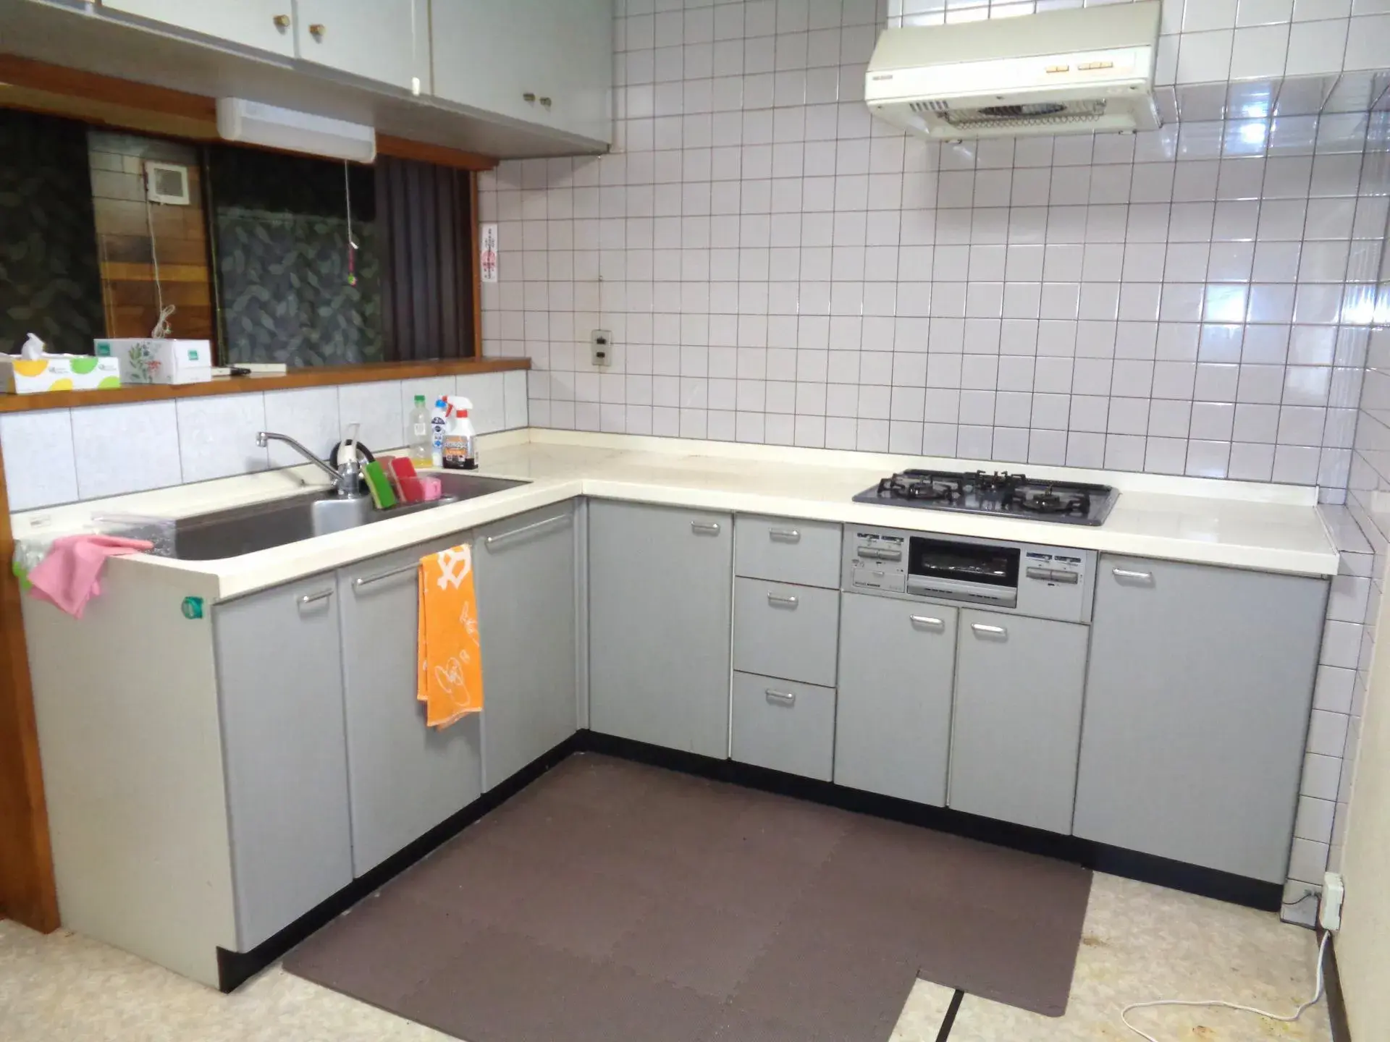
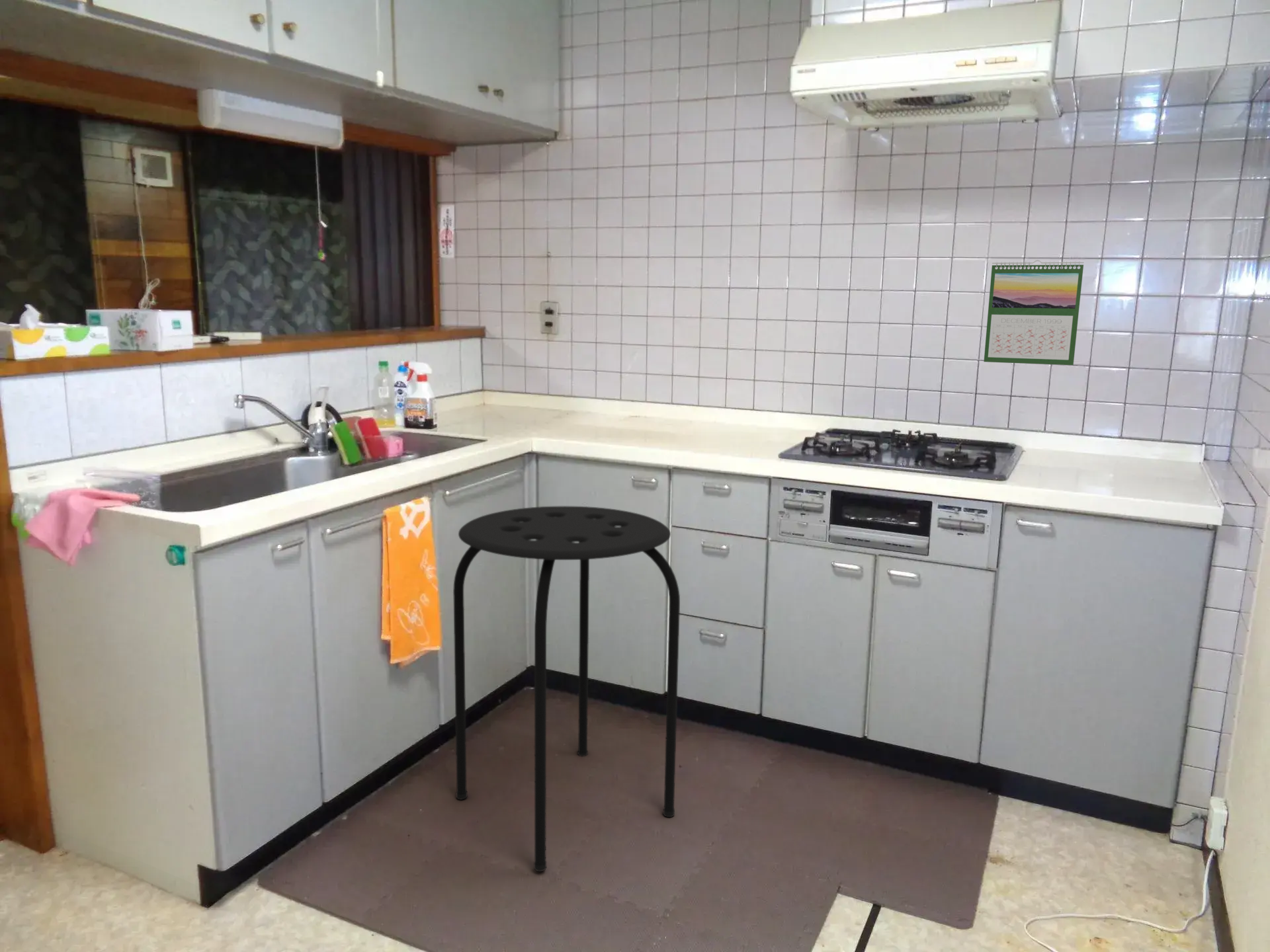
+ stool [452,505,681,872]
+ calendar [983,259,1085,366]
